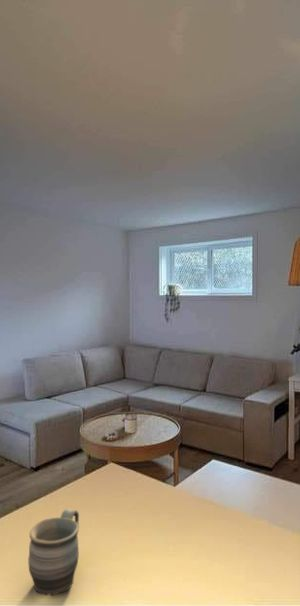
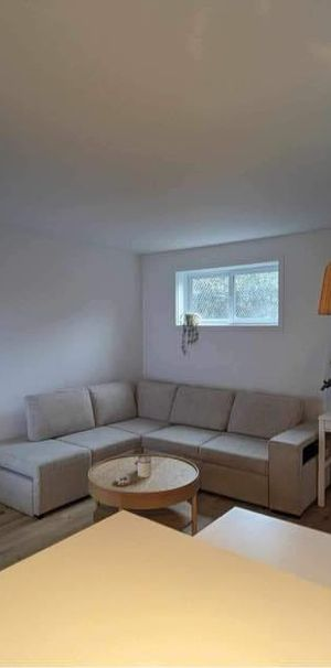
- mug [27,508,80,597]
